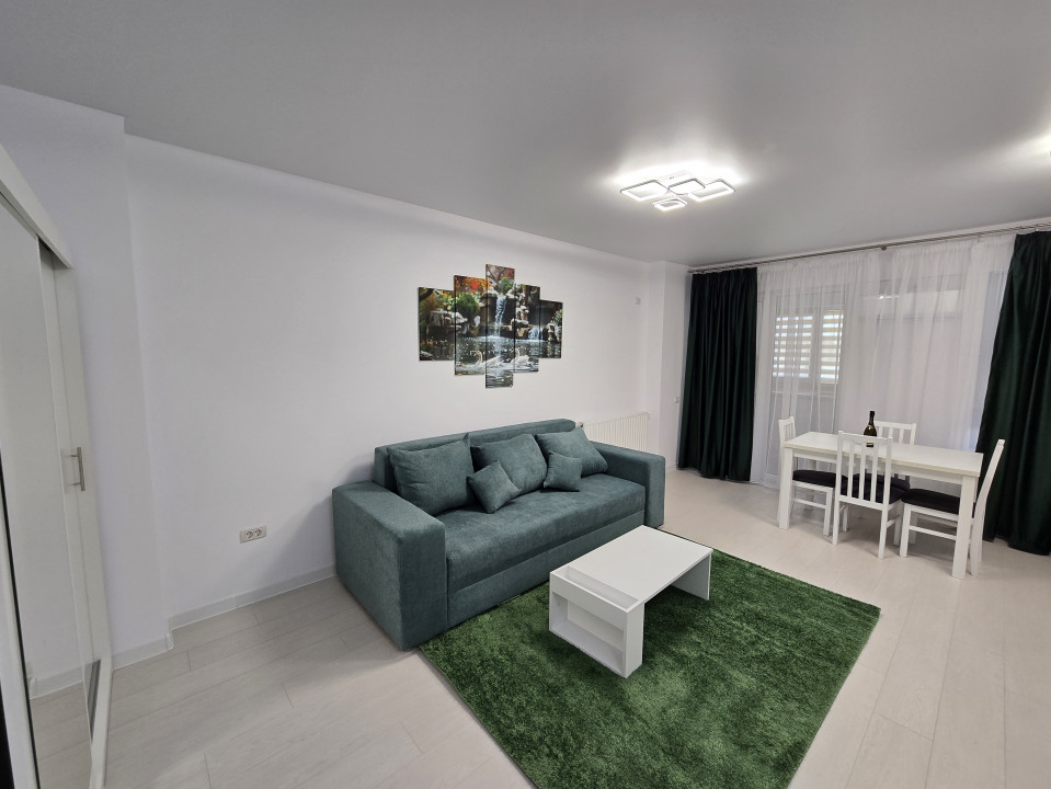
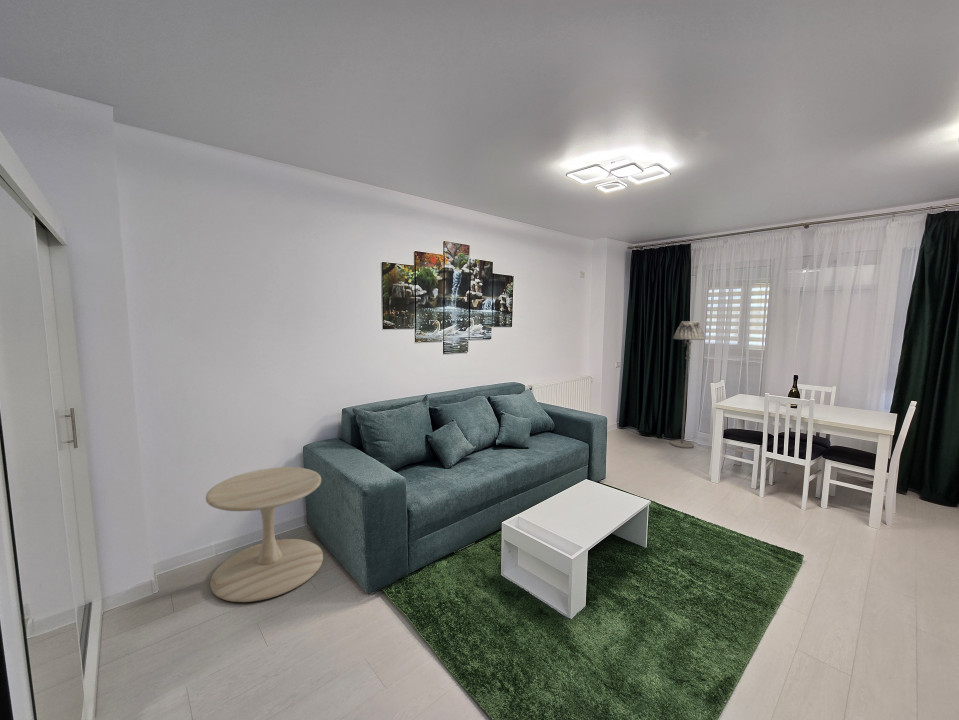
+ floor lamp [669,320,706,449]
+ side table [205,466,324,603]
